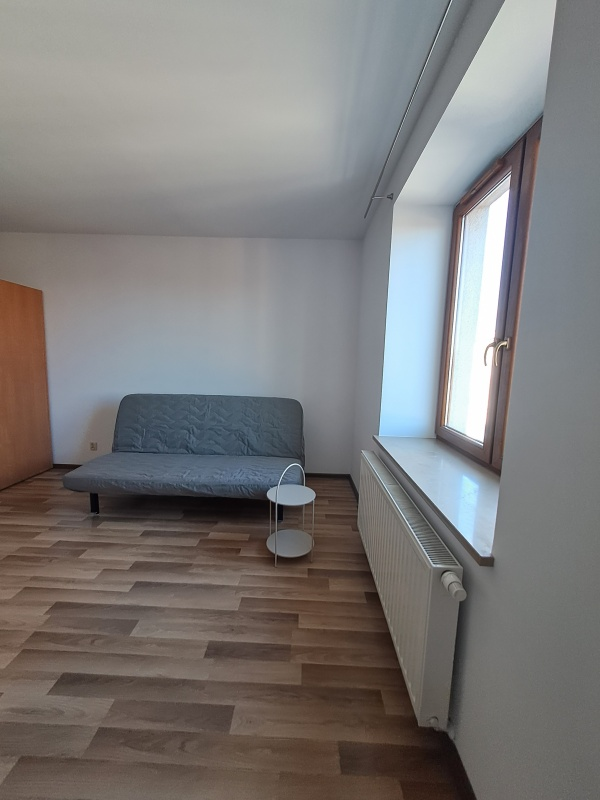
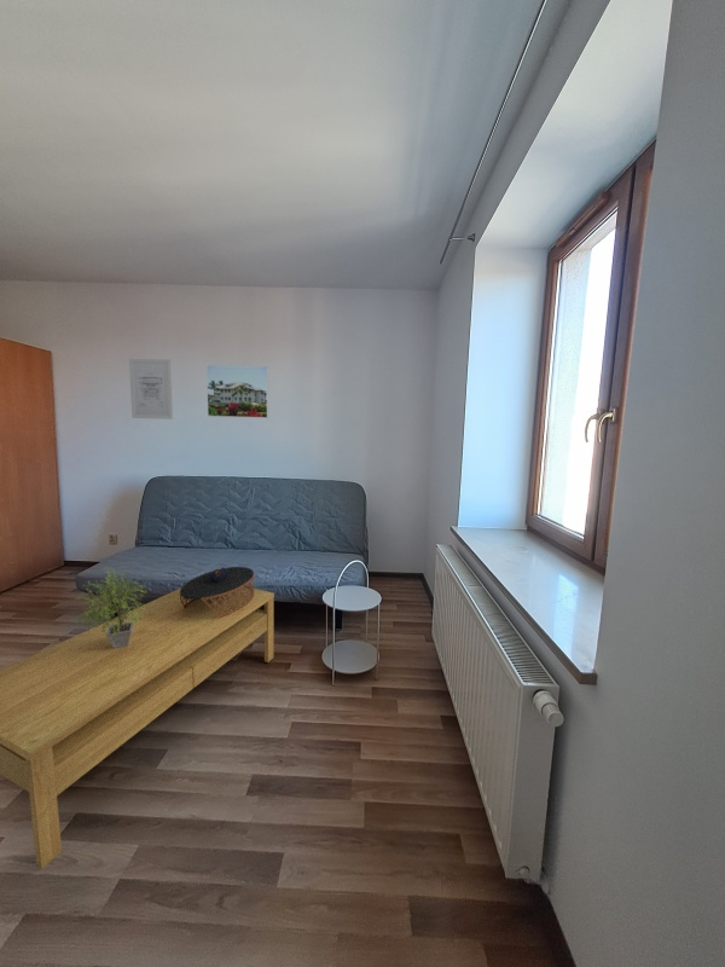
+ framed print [205,364,269,419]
+ potted plant [74,564,146,648]
+ coffee table [0,587,276,870]
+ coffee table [180,566,255,618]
+ wall art [128,358,174,421]
